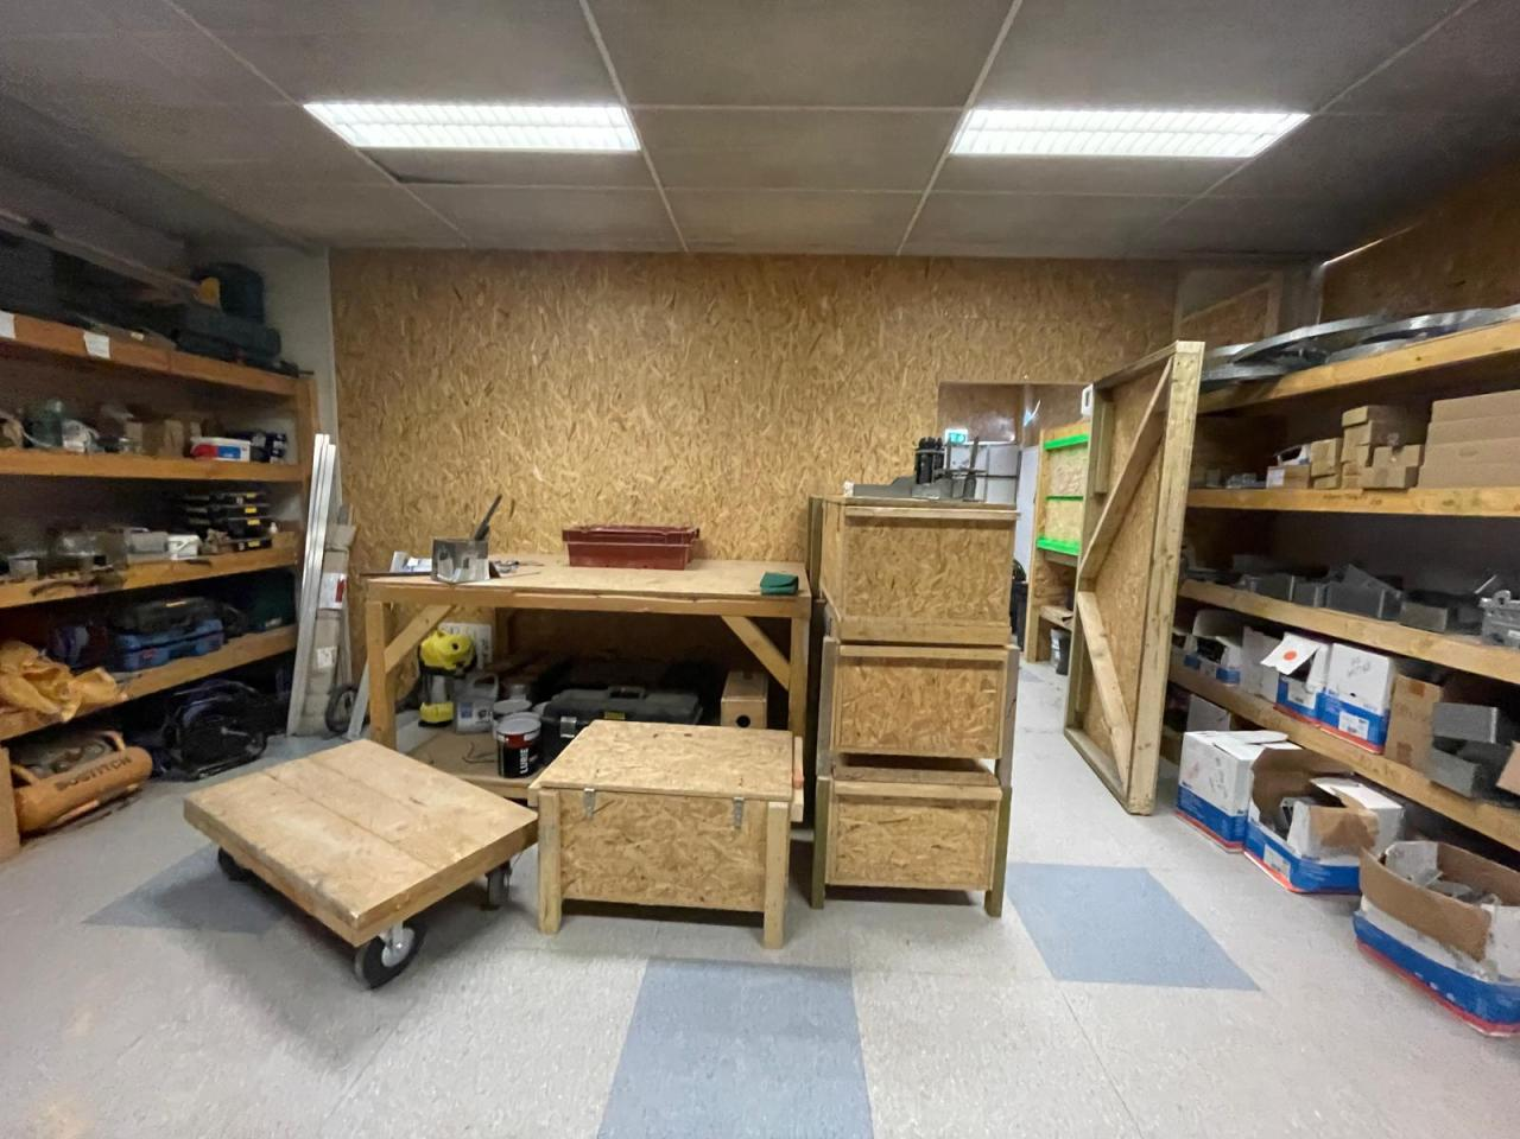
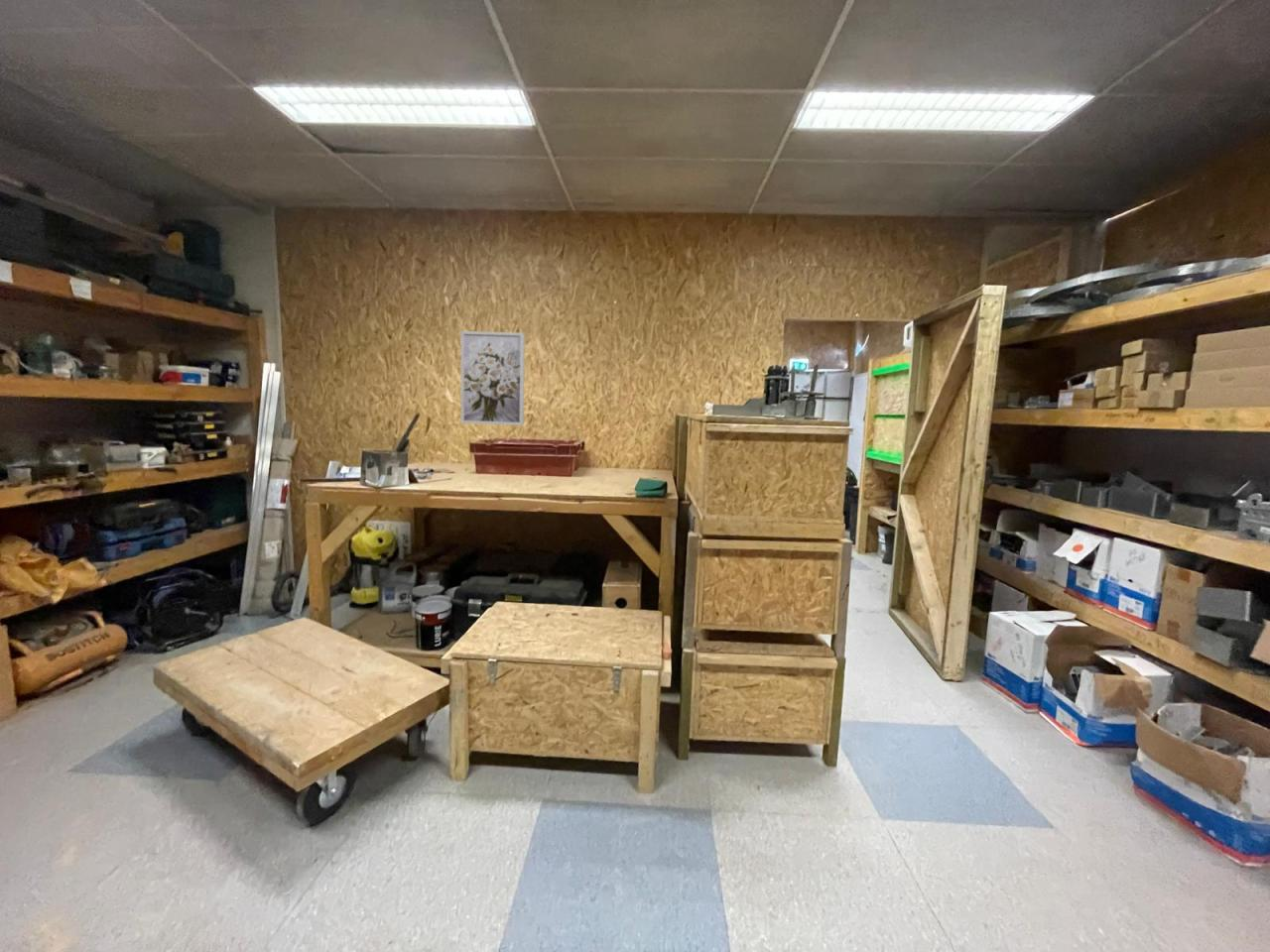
+ wall art [460,330,526,426]
